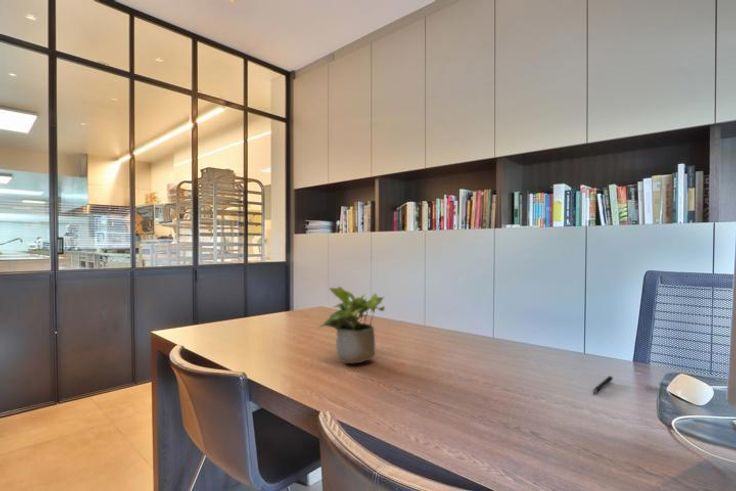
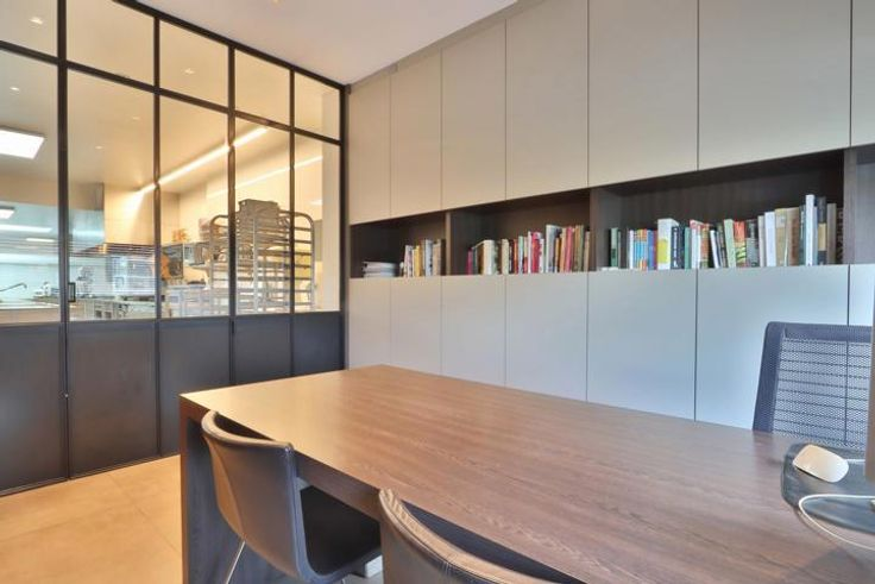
- potted plant [317,286,386,365]
- pen [592,375,614,395]
